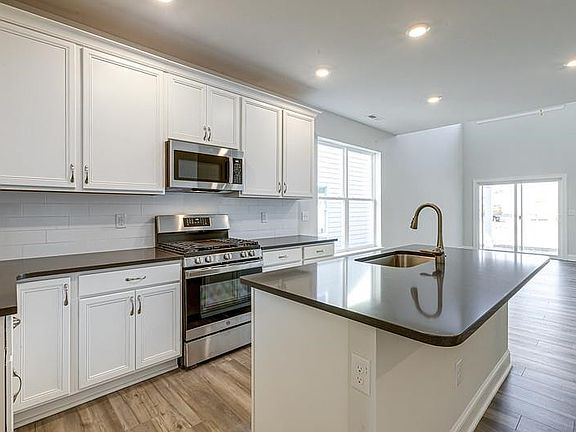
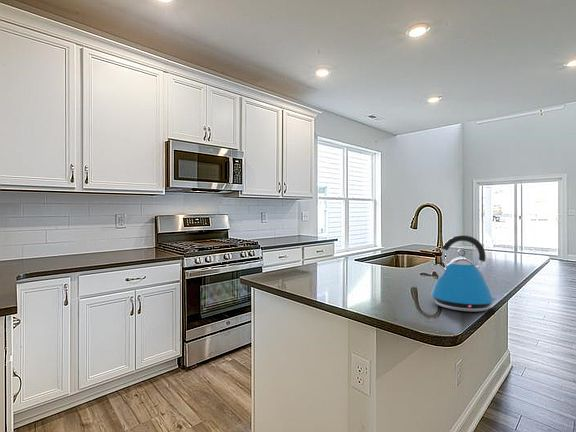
+ kettle [430,234,499,313]
